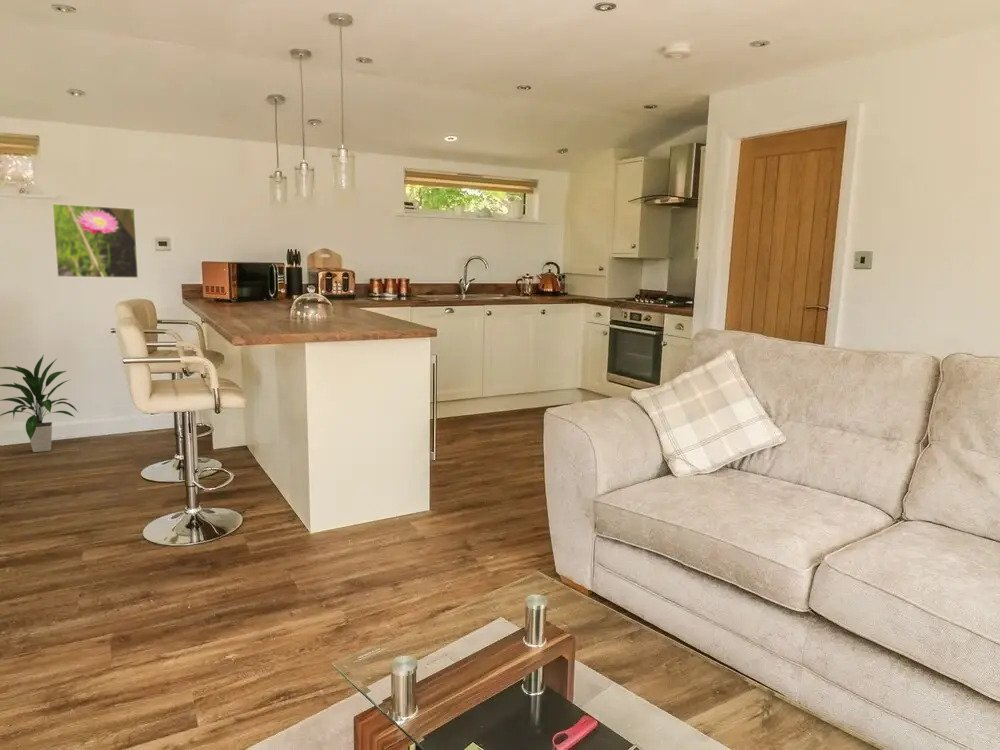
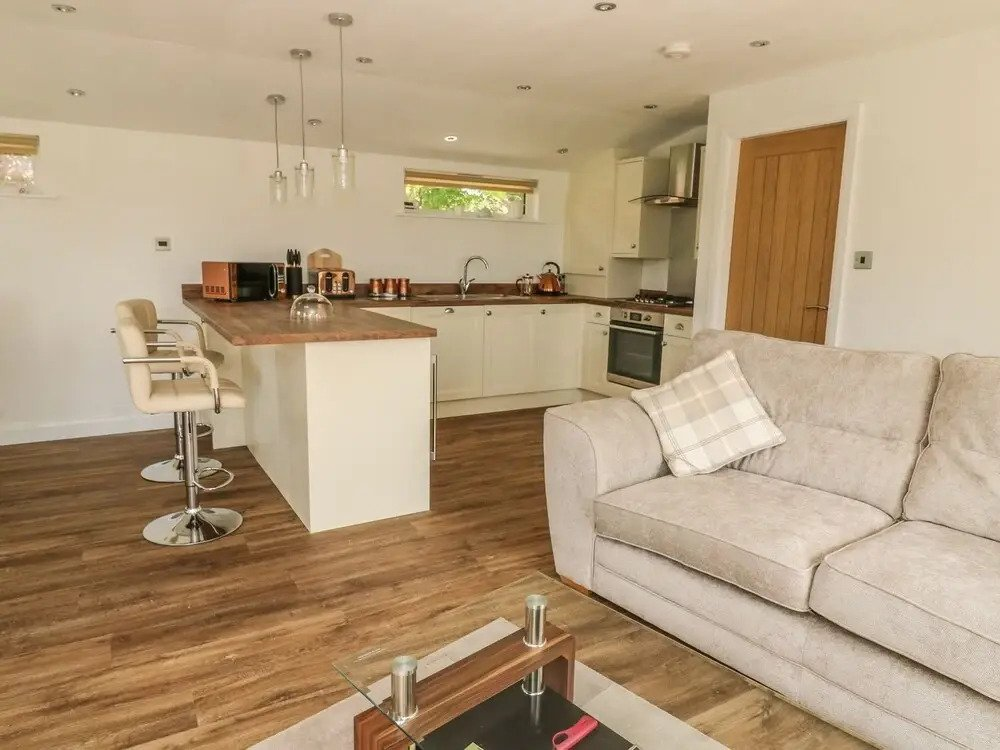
- indoor plant [0,354,79,453]
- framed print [51,203,139,279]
